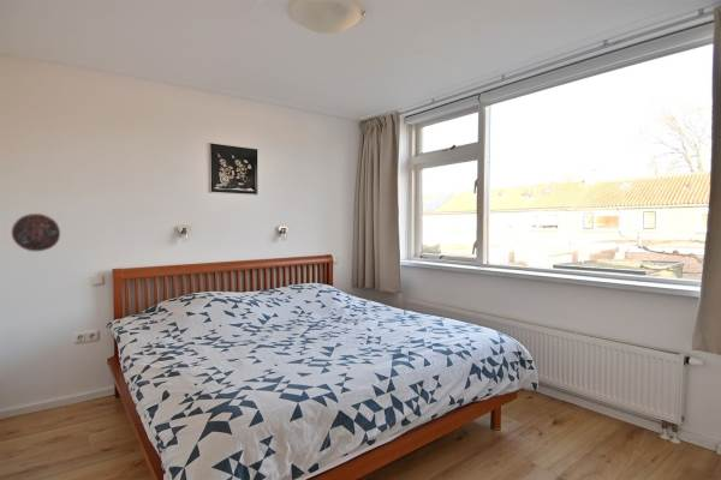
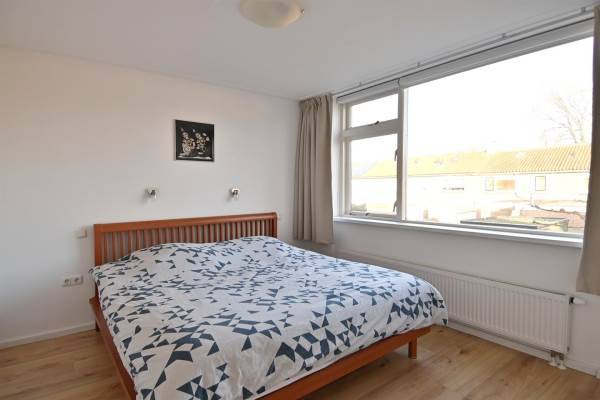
- decorative plate [11,212,61,252]
